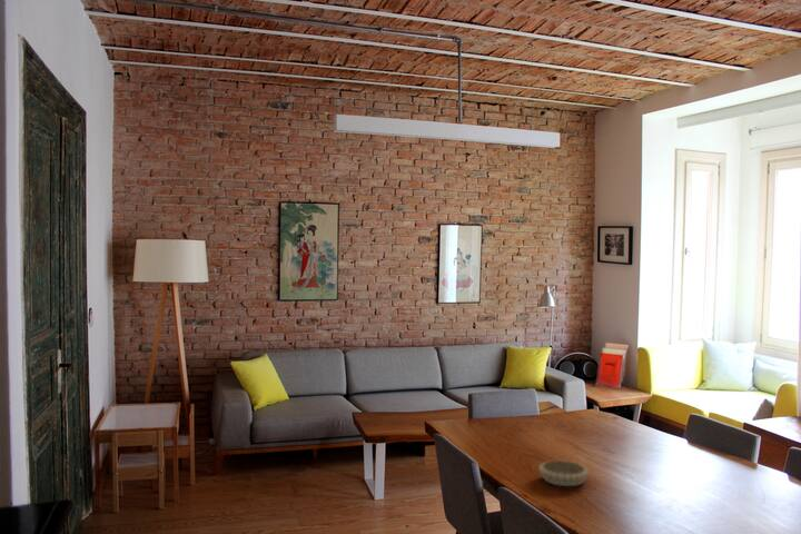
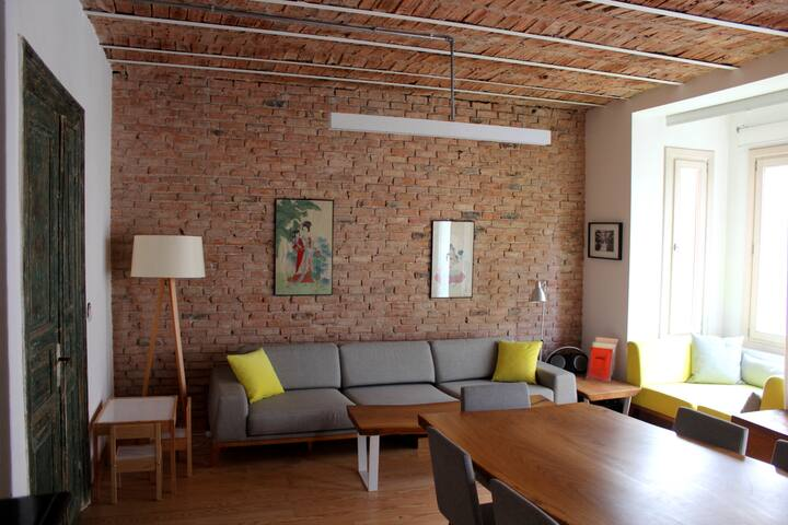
- decorative bowl [537,459,591,487]
